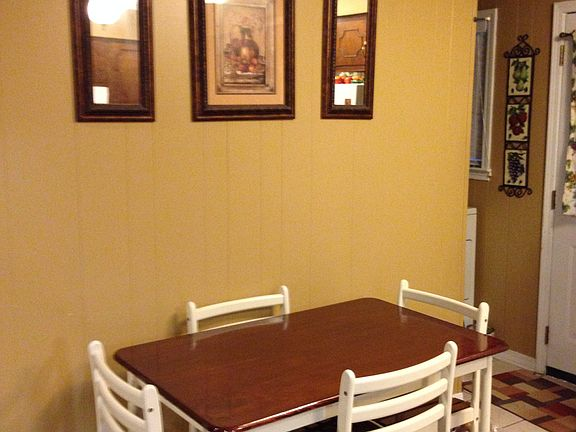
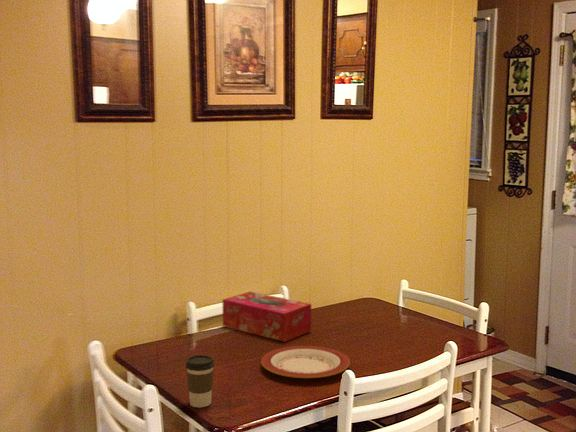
+ tissue box [222,291,312,343]
+ coffee cup [184,354,215,408]
+ plate [260,345,351,379]
